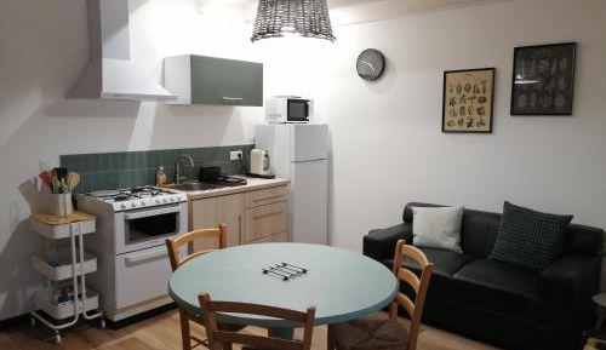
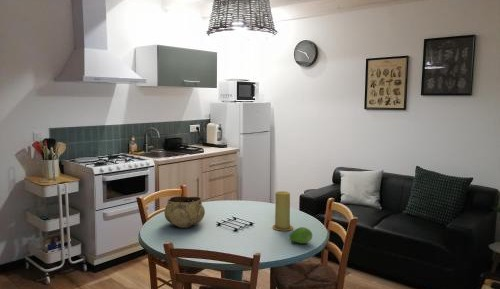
+ fruit [288,226,313,245]
+ candle [272,190,294,231]
+ decorative bowl [163,195,206,229]
